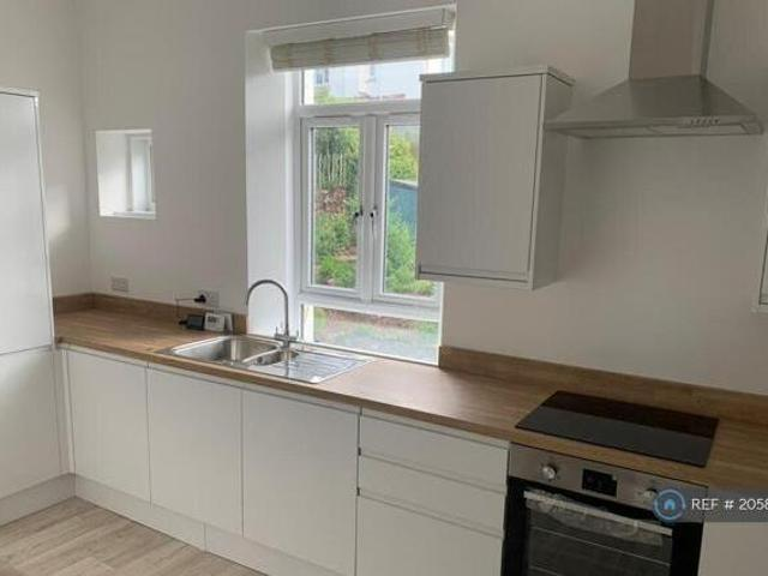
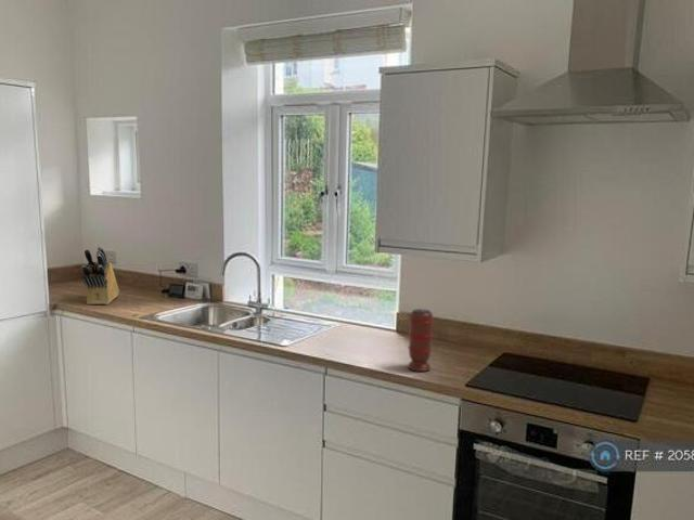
+ knife block [80,246,120,306]
+ spice grinder [407,308,435,373]
